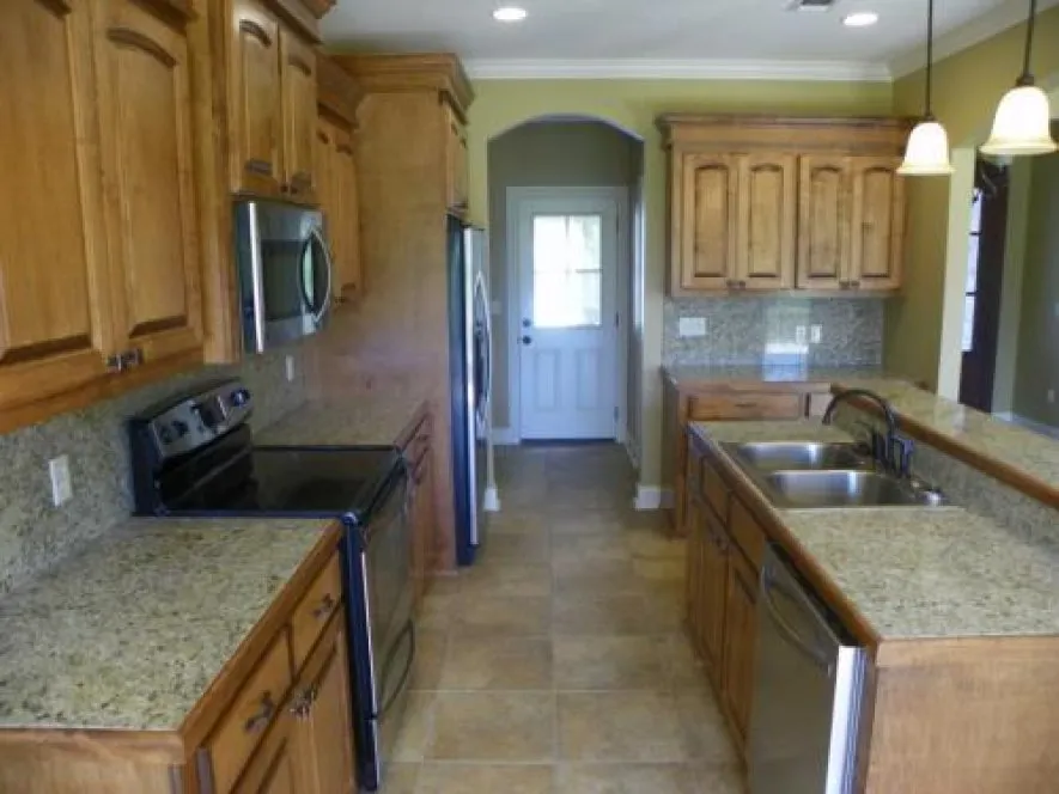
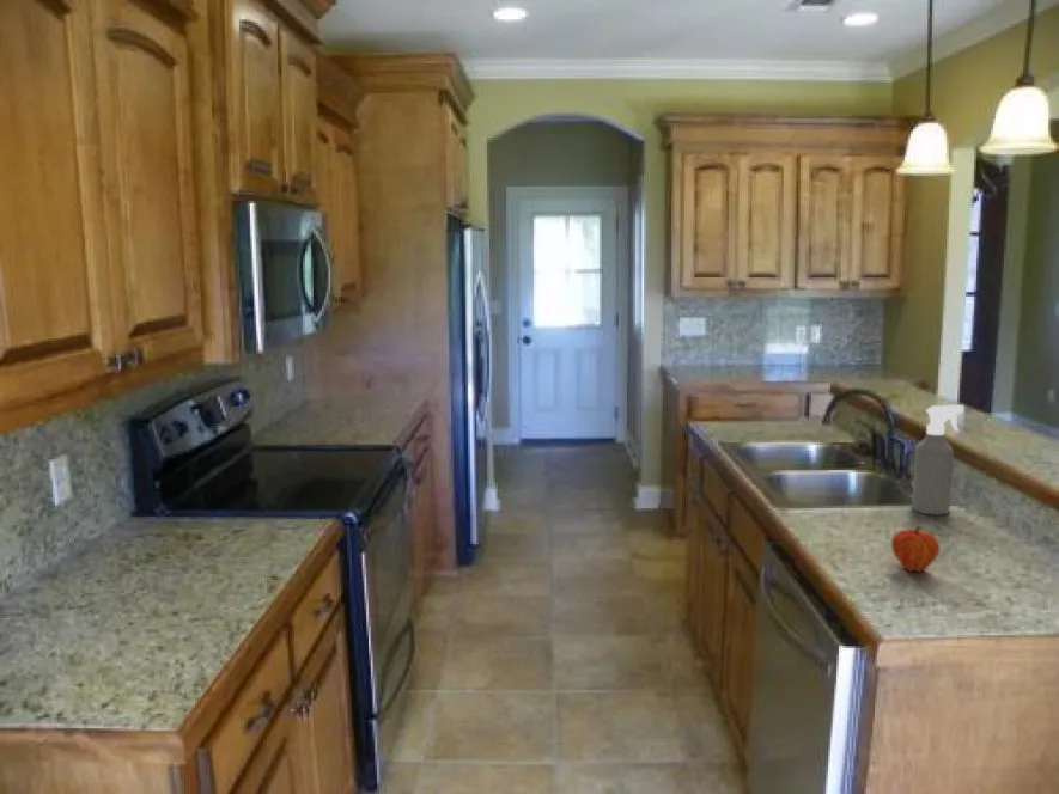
+ fruit [890,524,941,574]
+ spray bottle [911,404,964,517]
